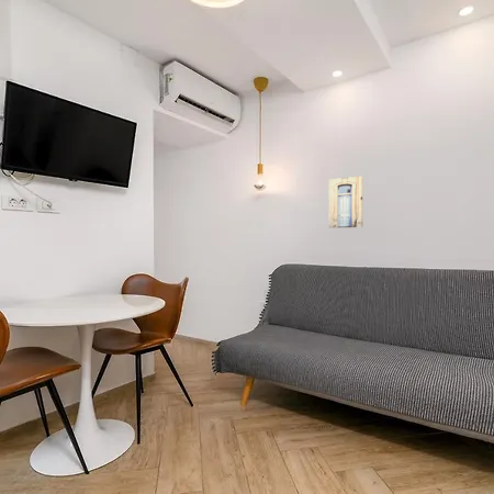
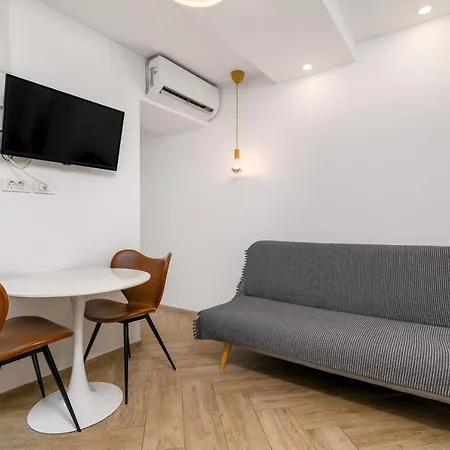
- wall art [328,176,364,229]
